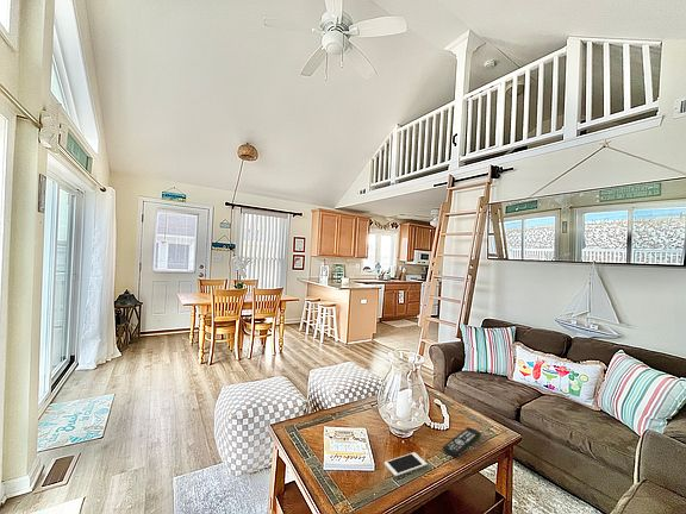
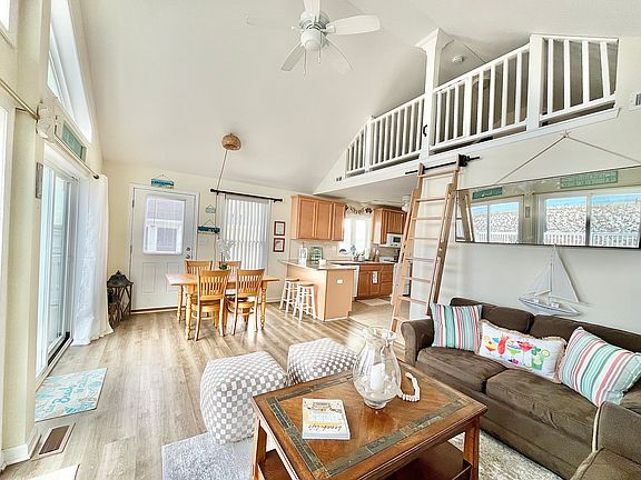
- cell phone [383,451,428,477]
- remote control [442,426,482,458]
